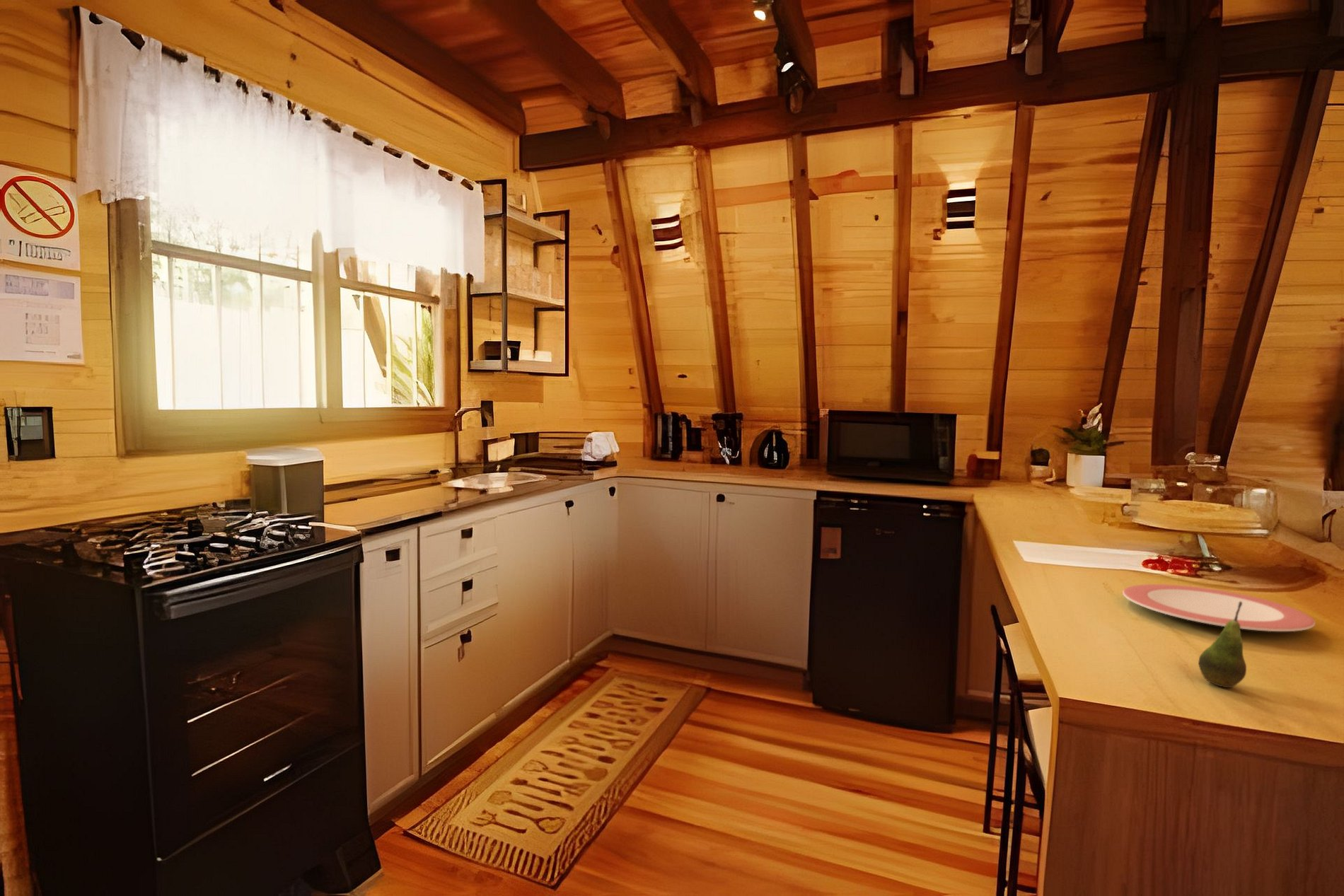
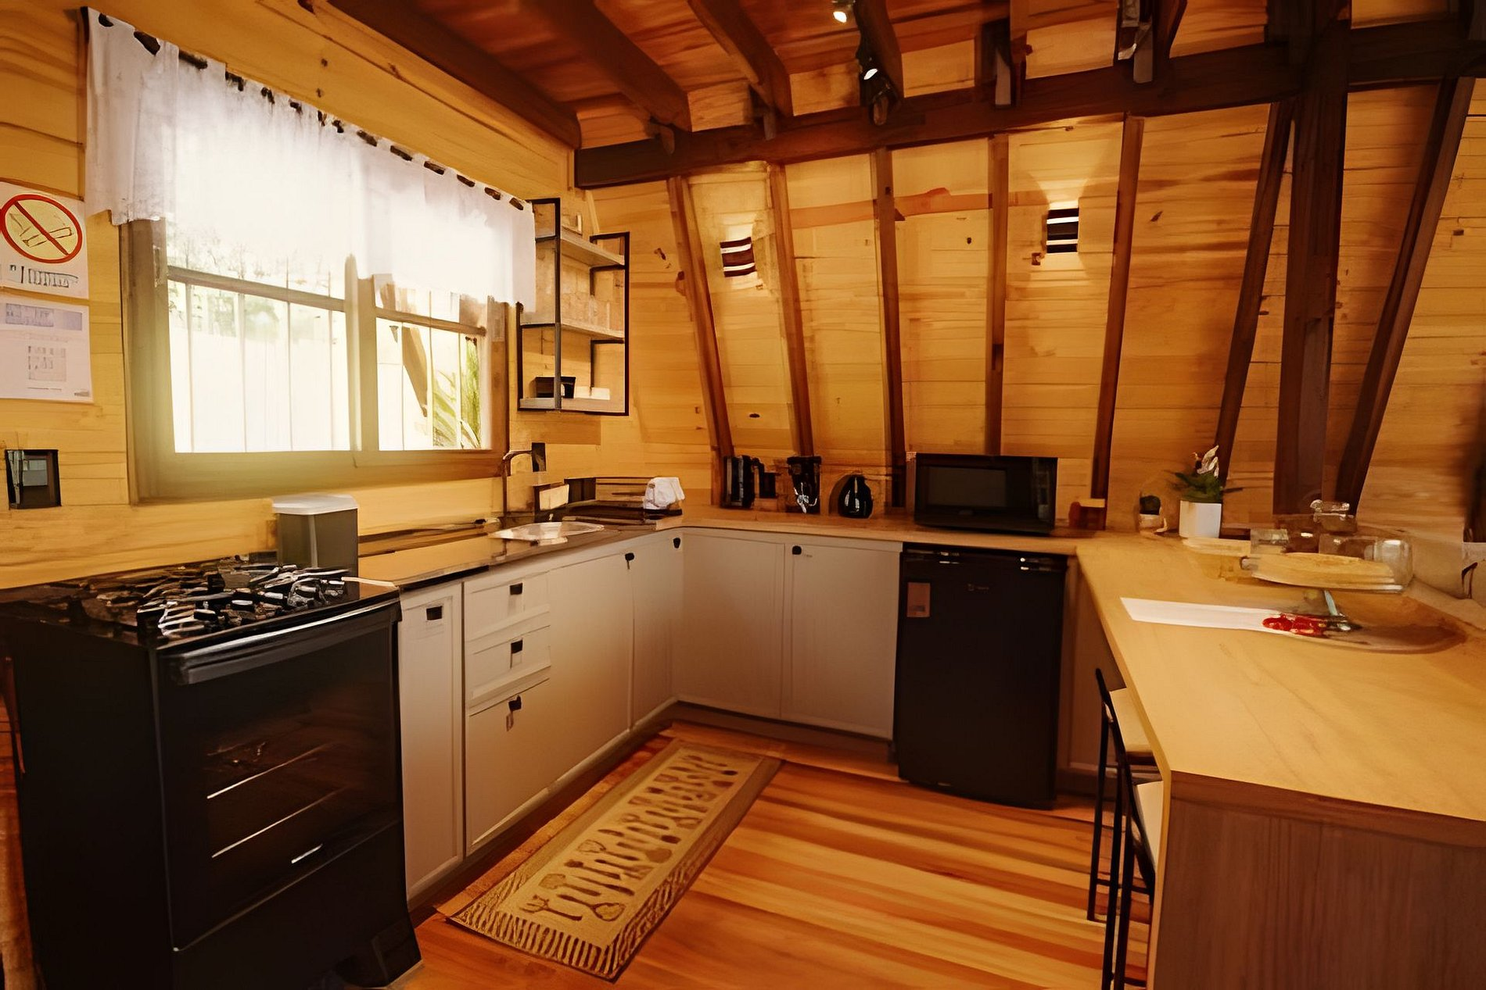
- plate [1122,583,1316,632]
- fruit [1198,601,1247,688]
